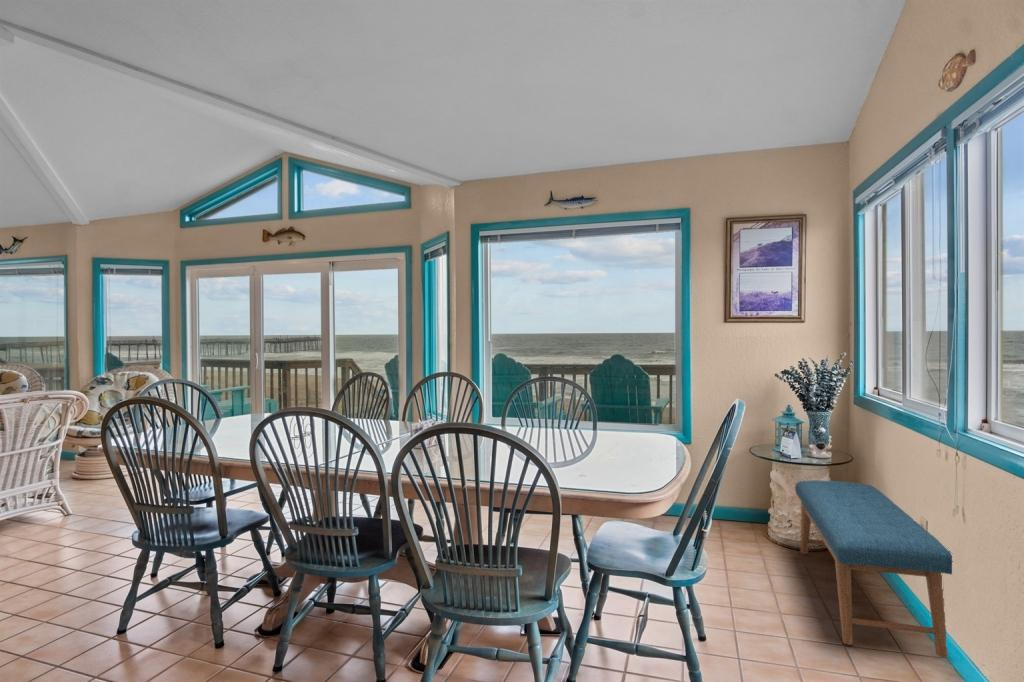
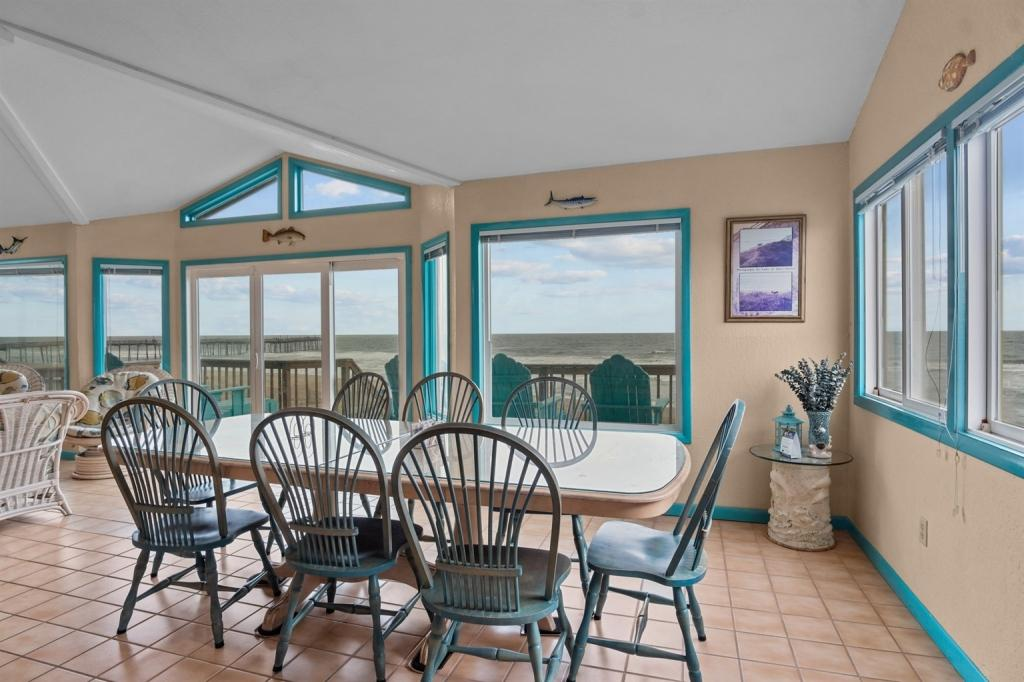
- bench [794,479,954,659]
